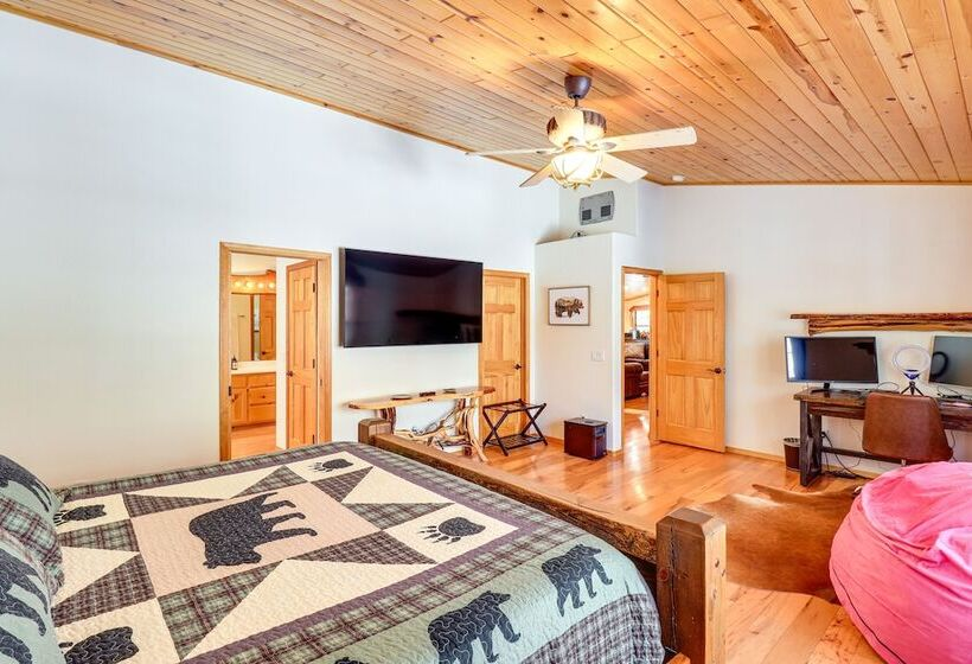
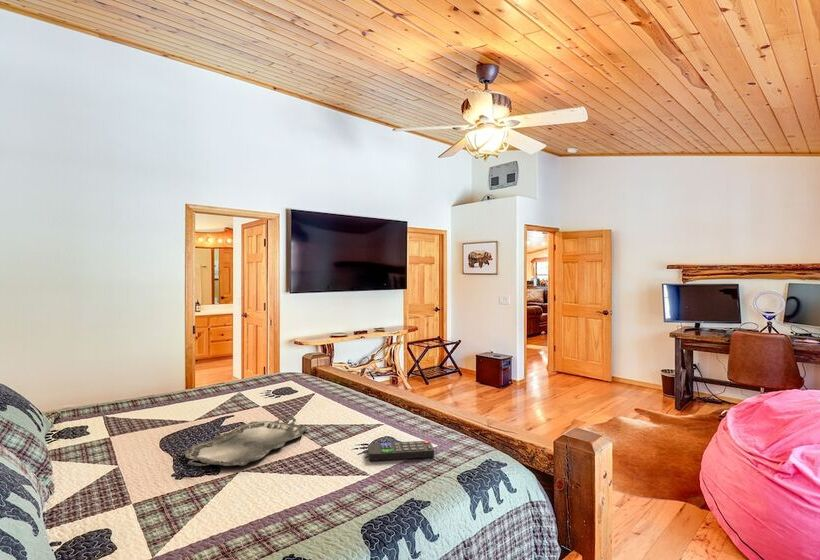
+ serving tray [181,416,308,467]
+ remote control [367,440,435,462]
